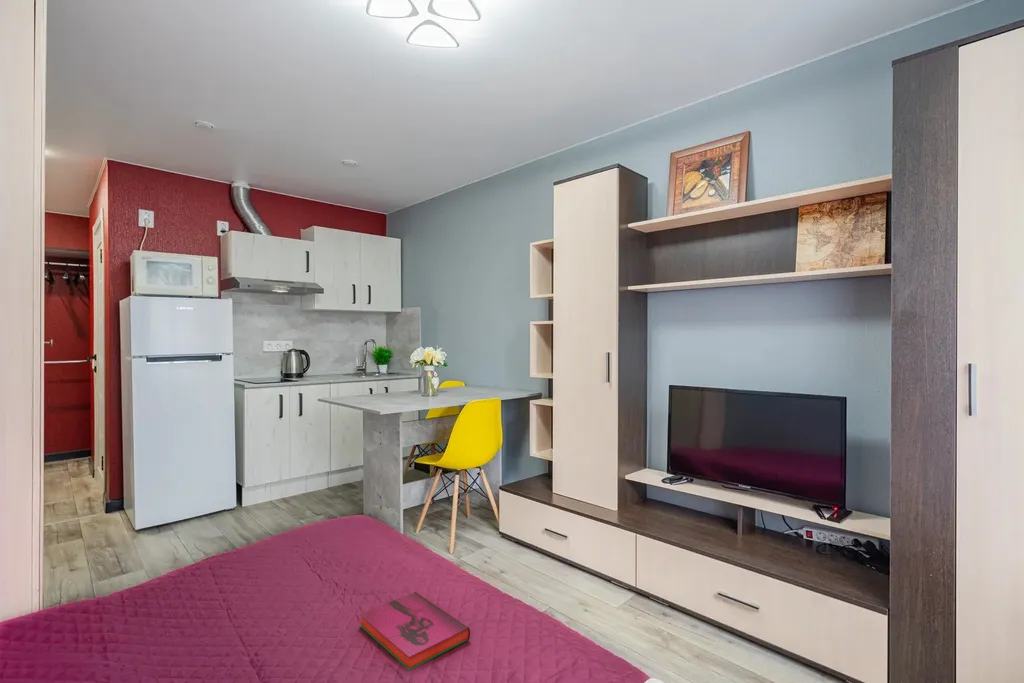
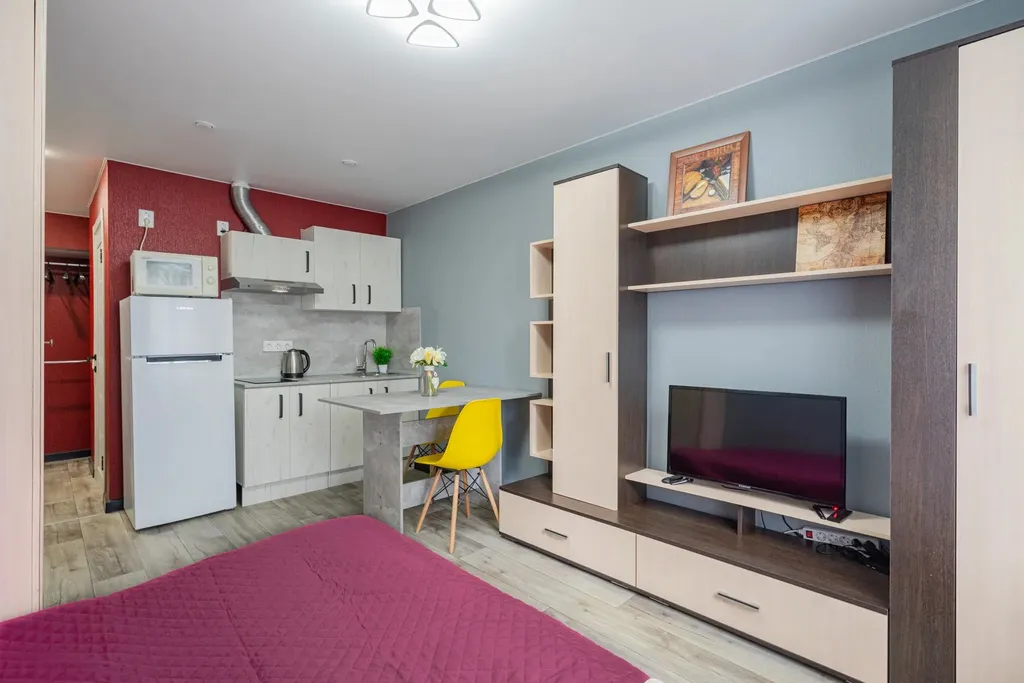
- hardback book [359,591,471,671]
